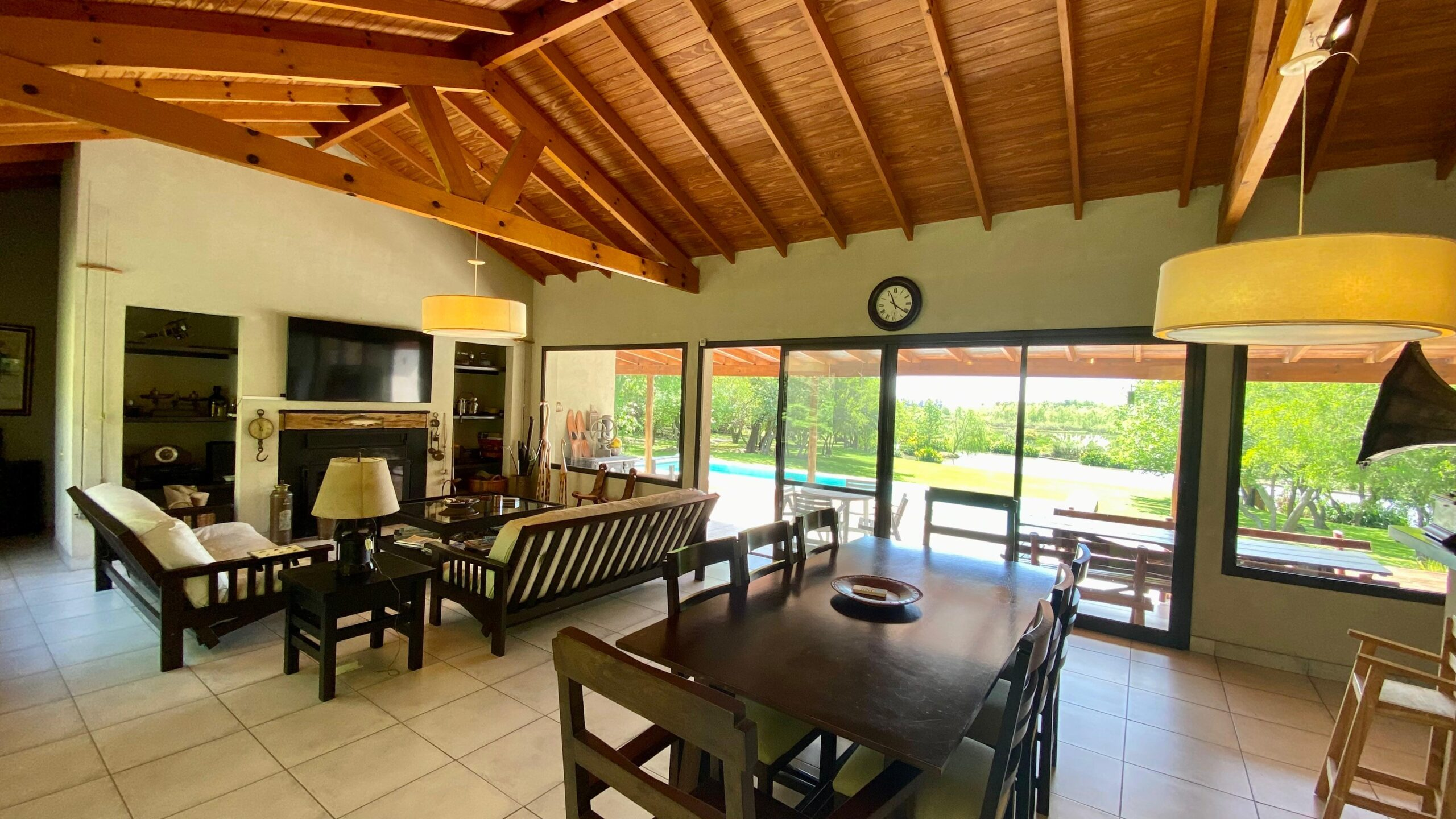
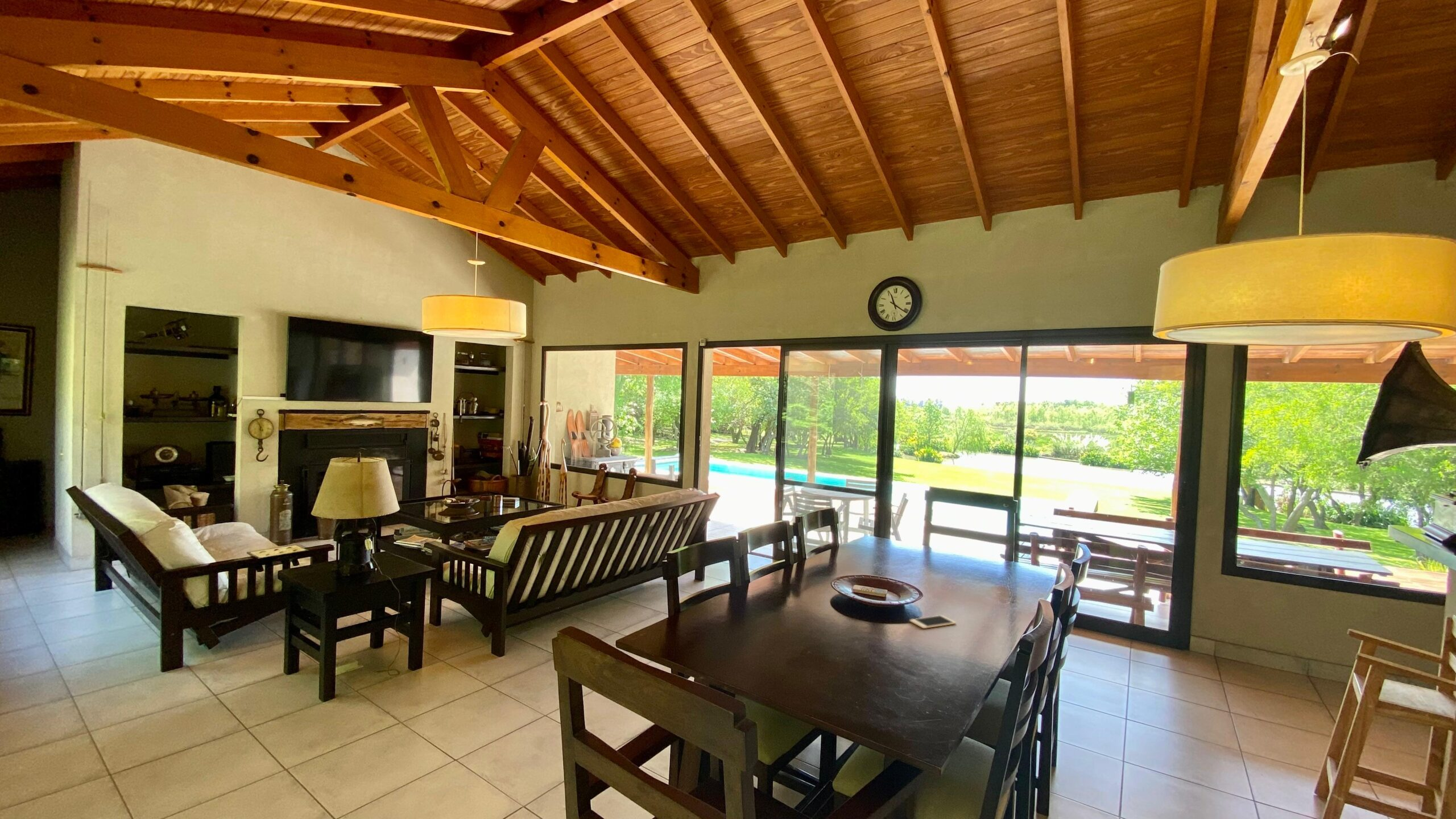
+ cell phone [909,615,957,629]
